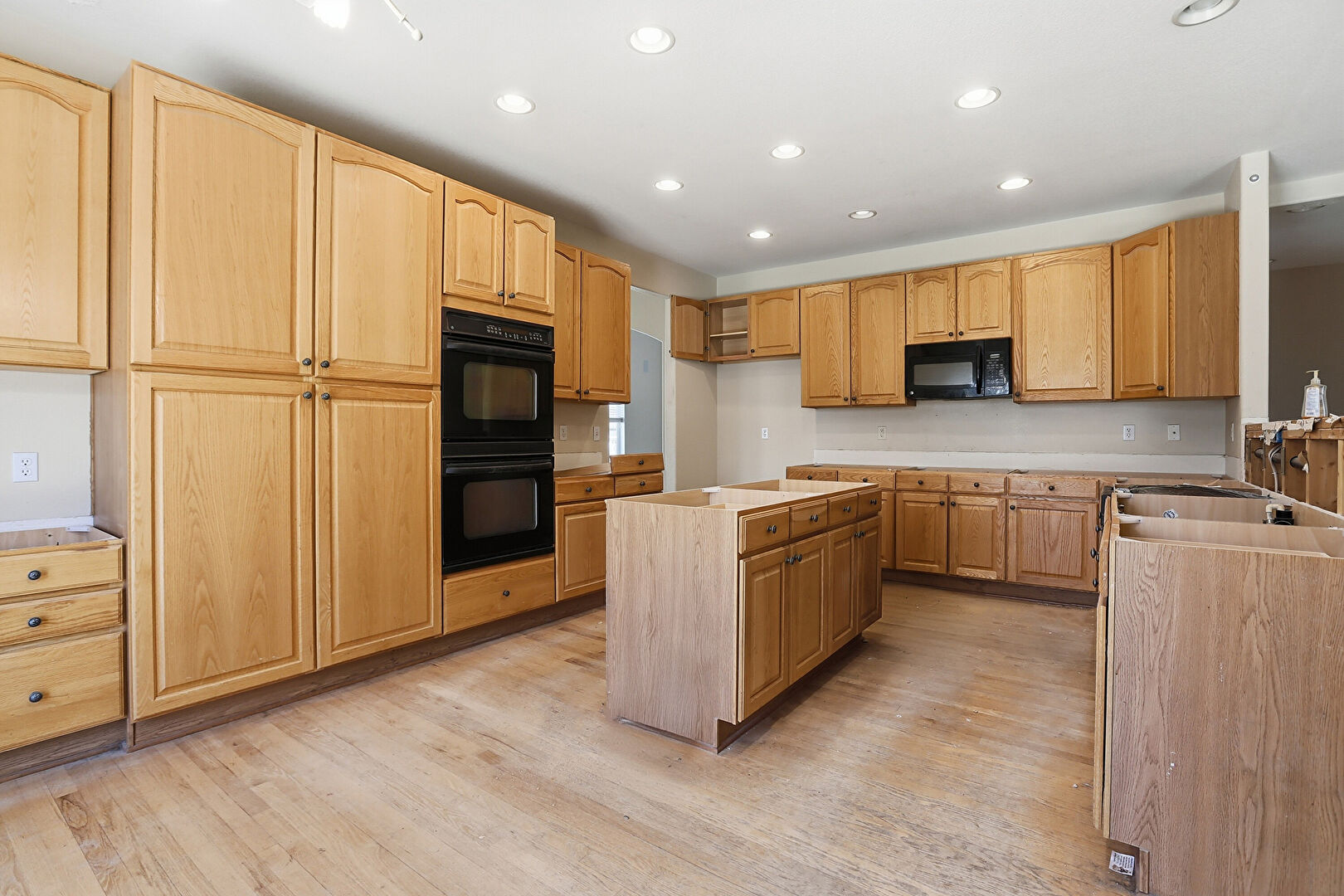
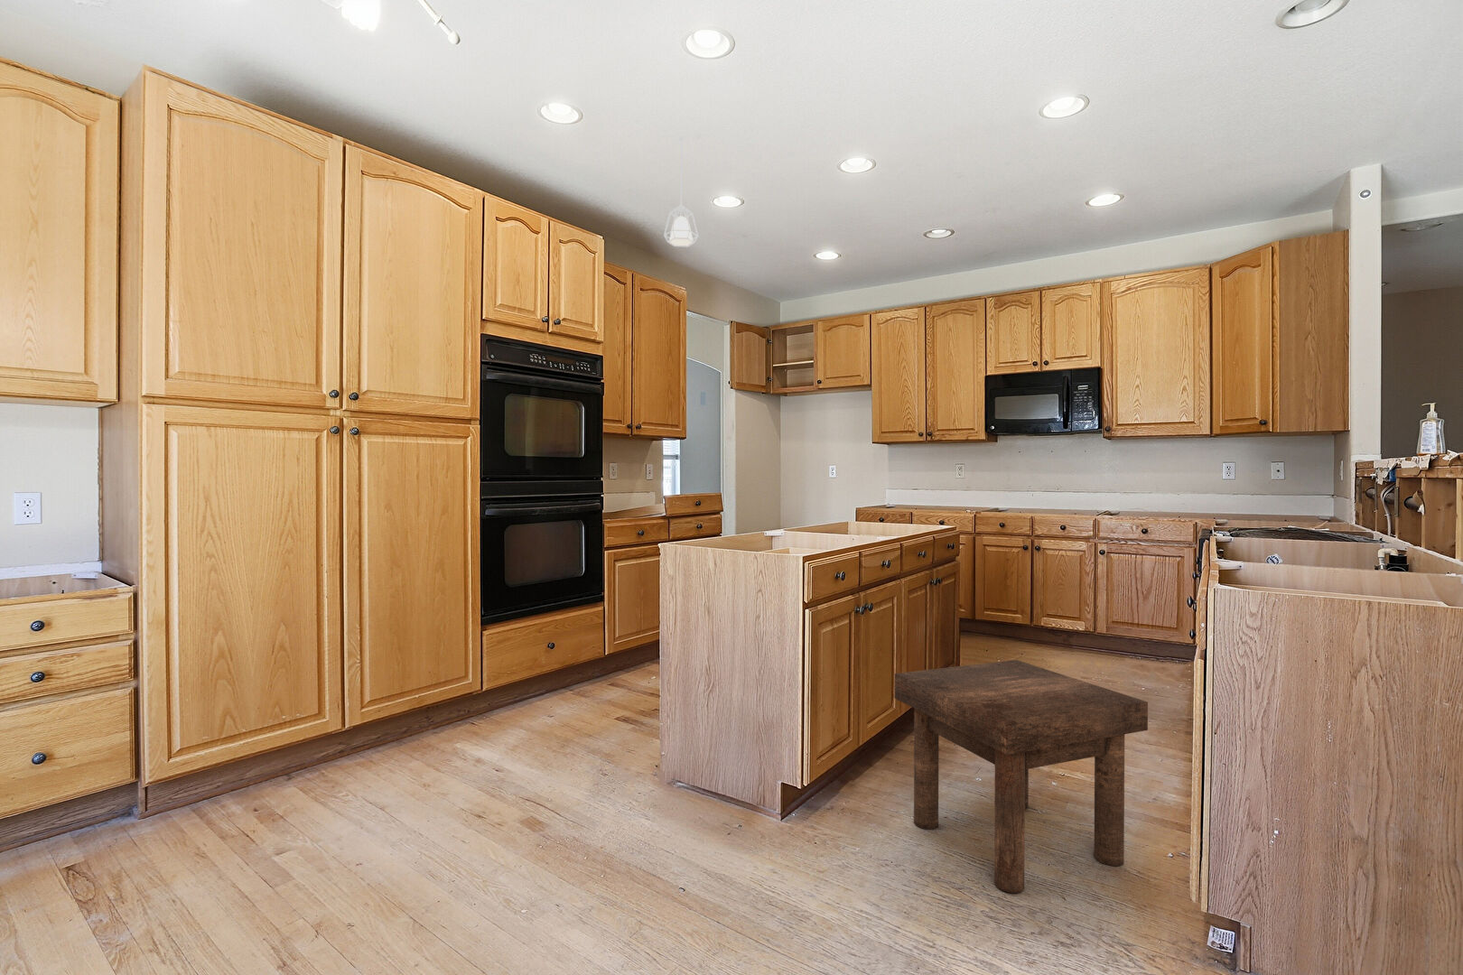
+ stool [894,659,1148,893]
+ pendant lamp [663,135,699,247]
